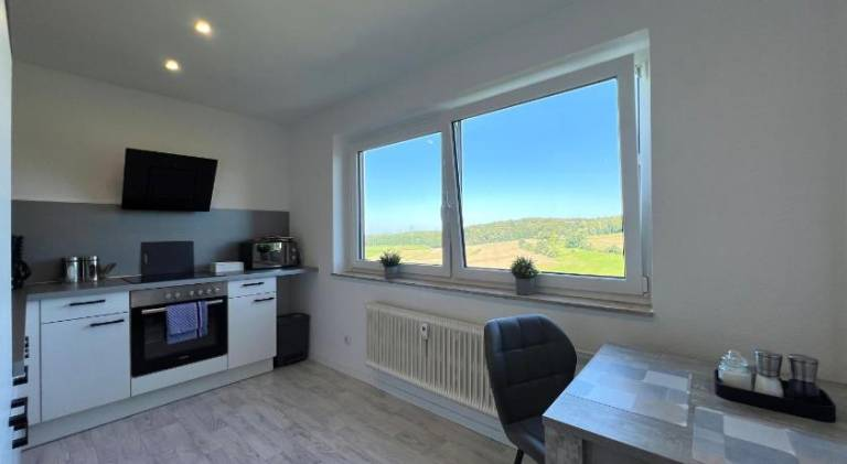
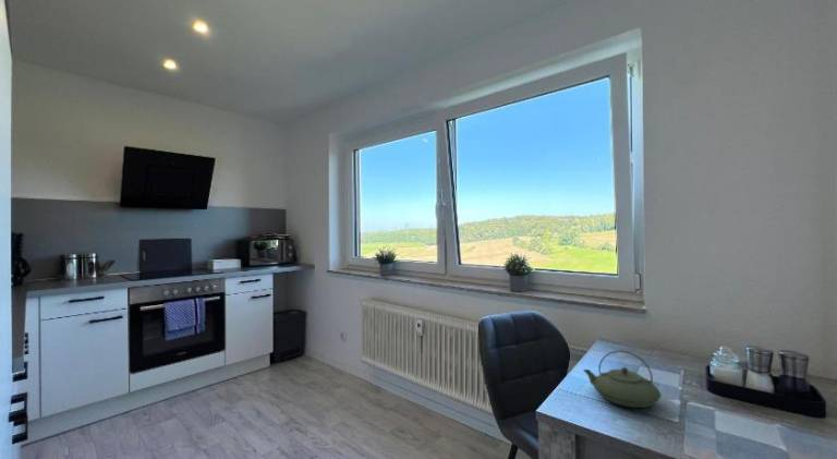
+ teapot [582,350,663,409]
